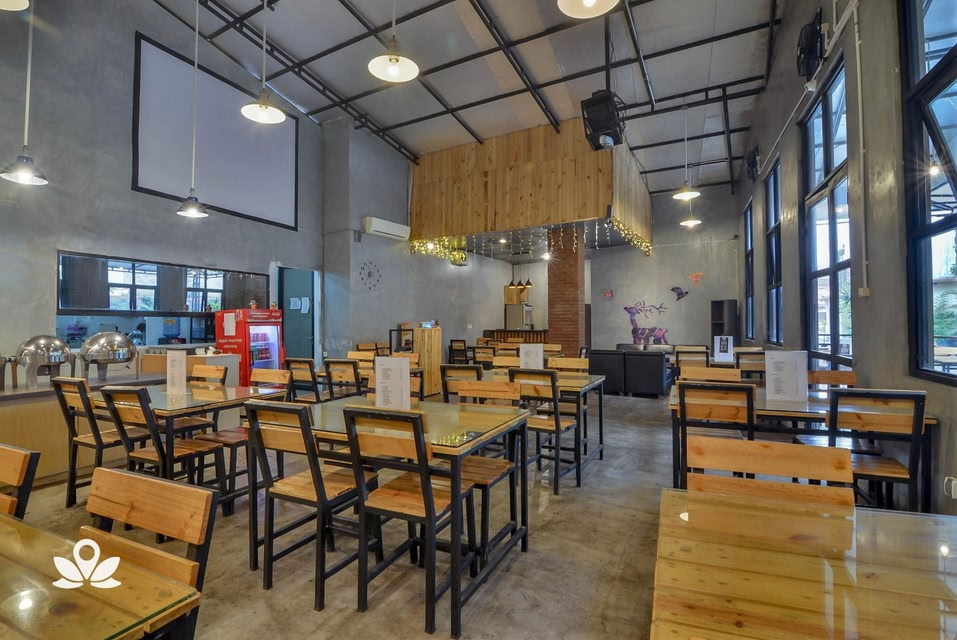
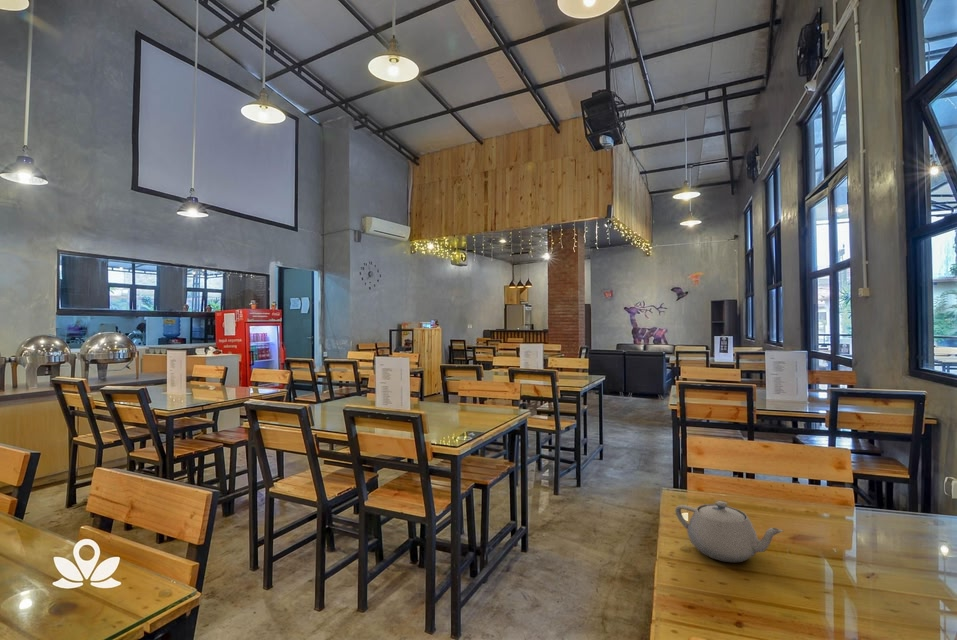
+ teapot [674,500,784,563]
